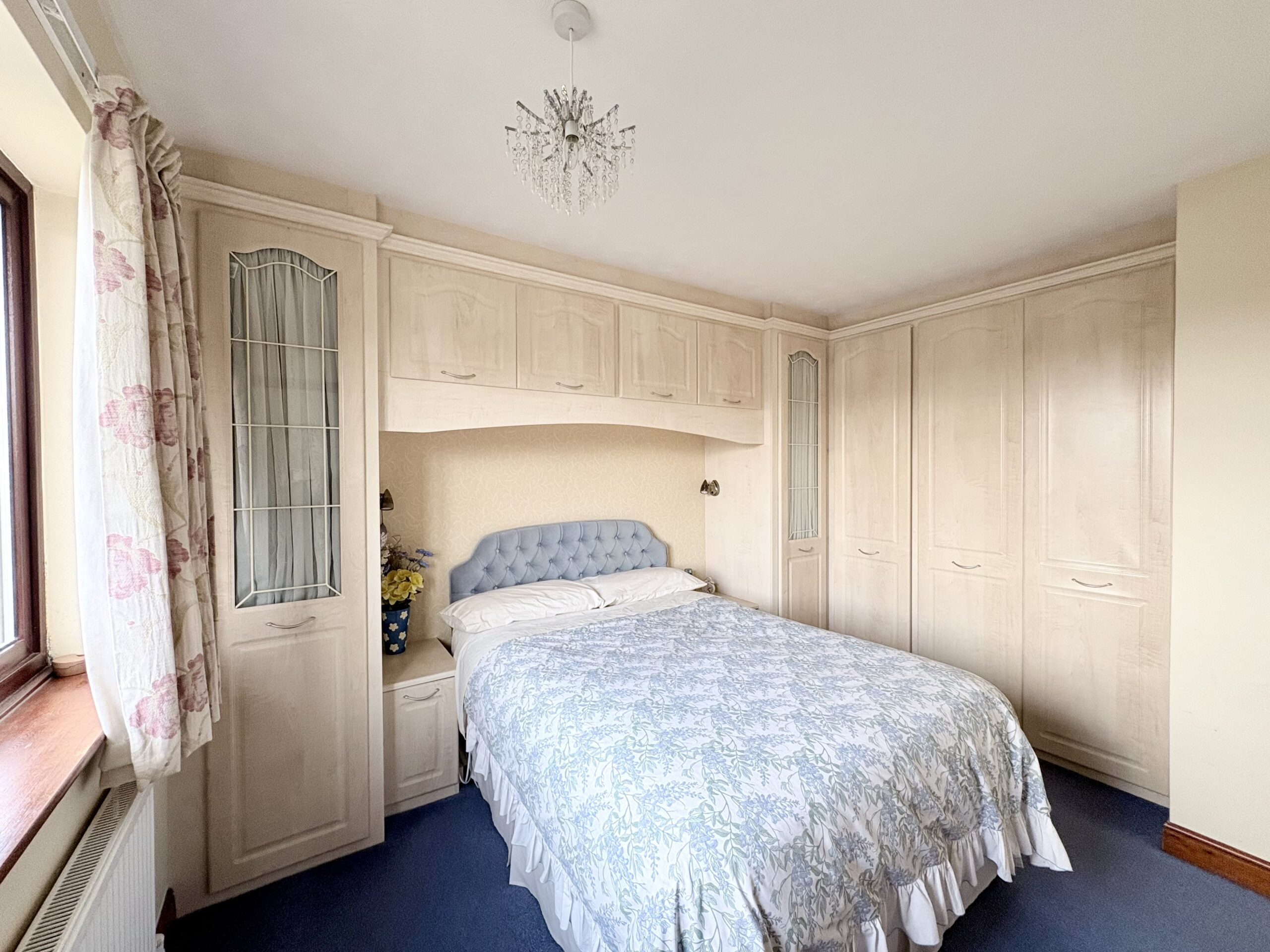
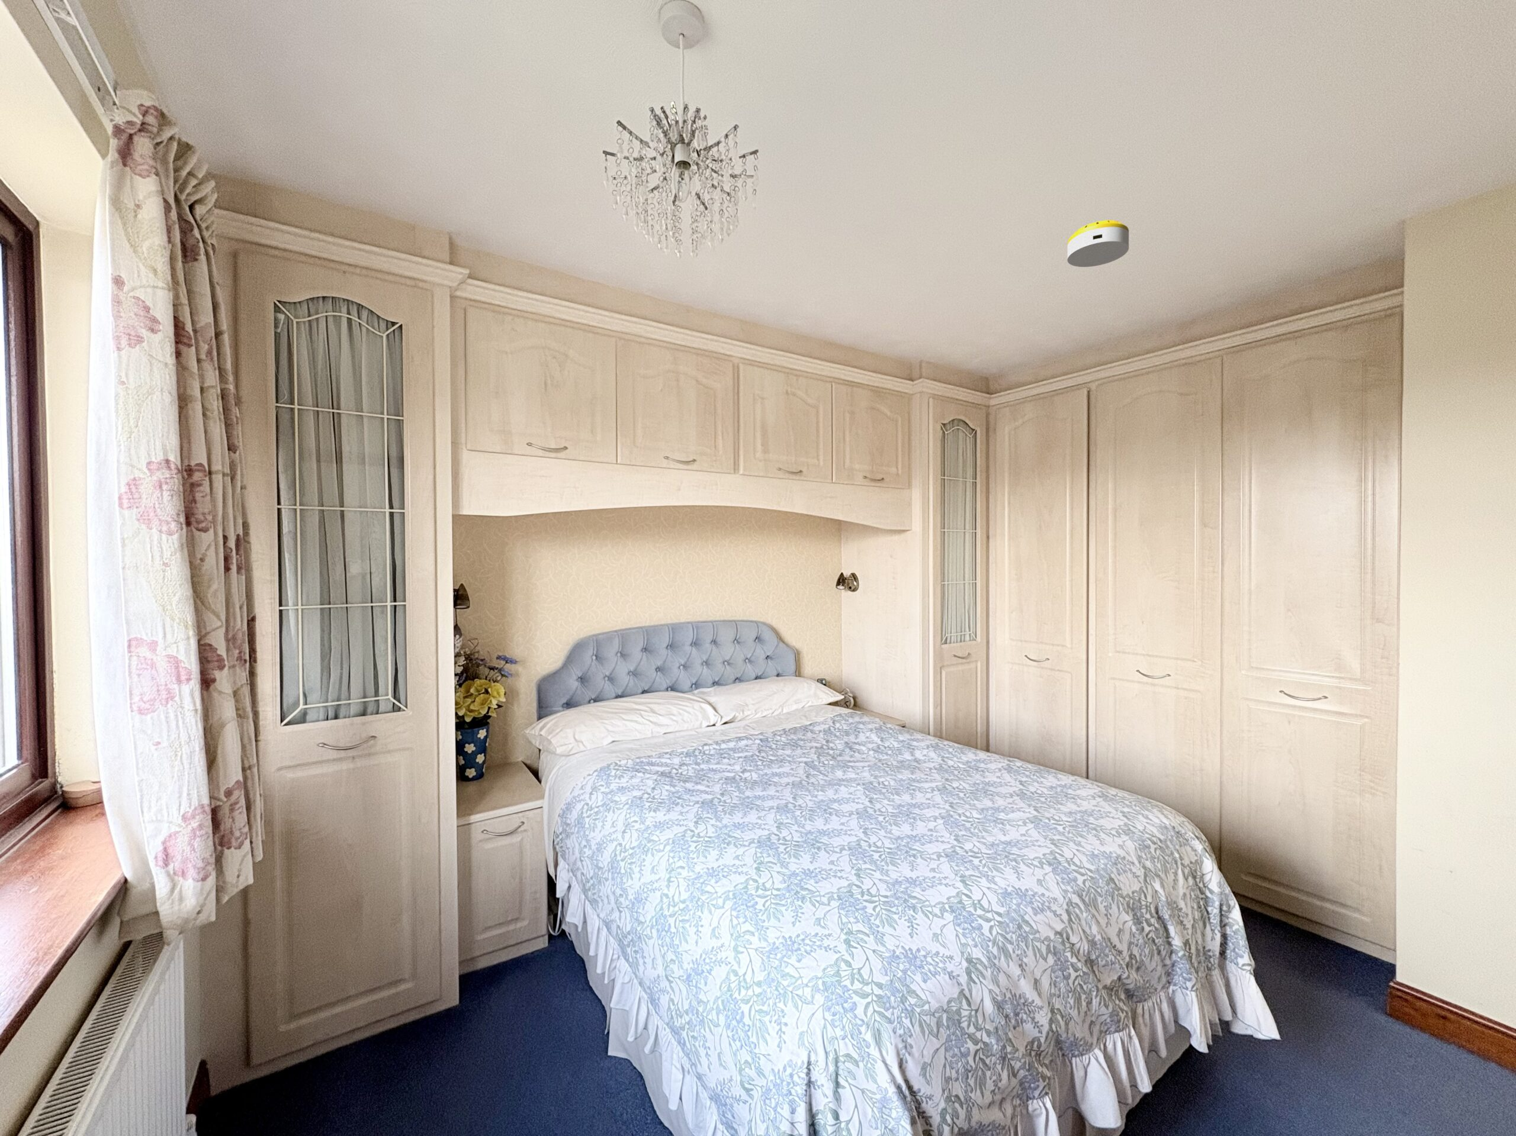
+ smoke detector [1066,220,1129,267]
